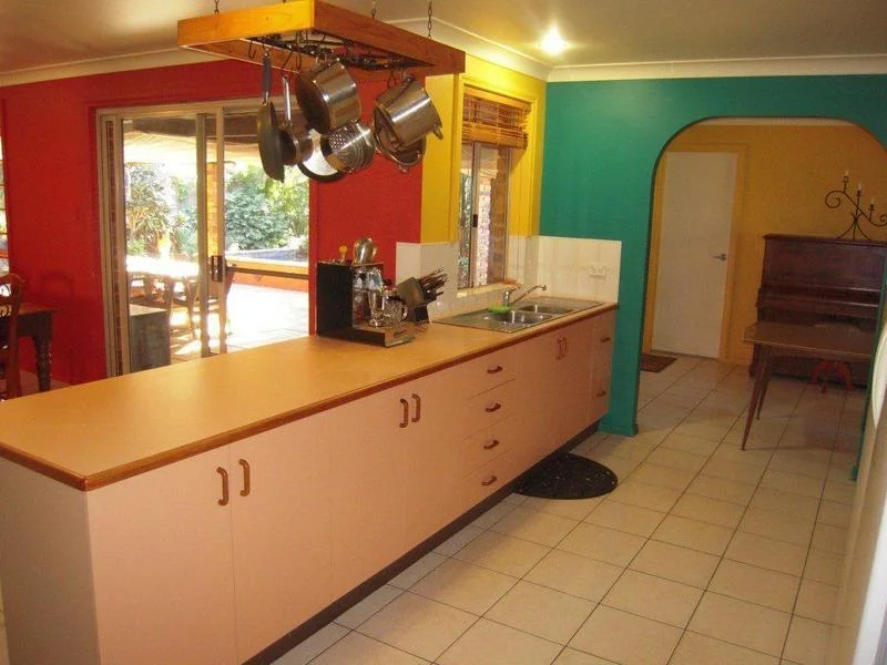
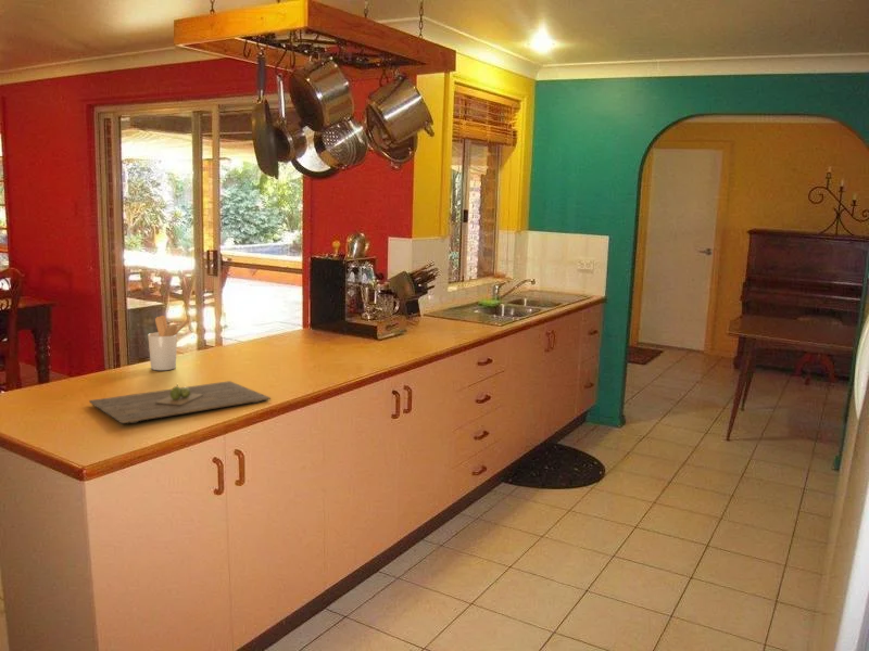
+ utensil holder [147,315,190,371]
+ cutting board [88,380,272,424]
